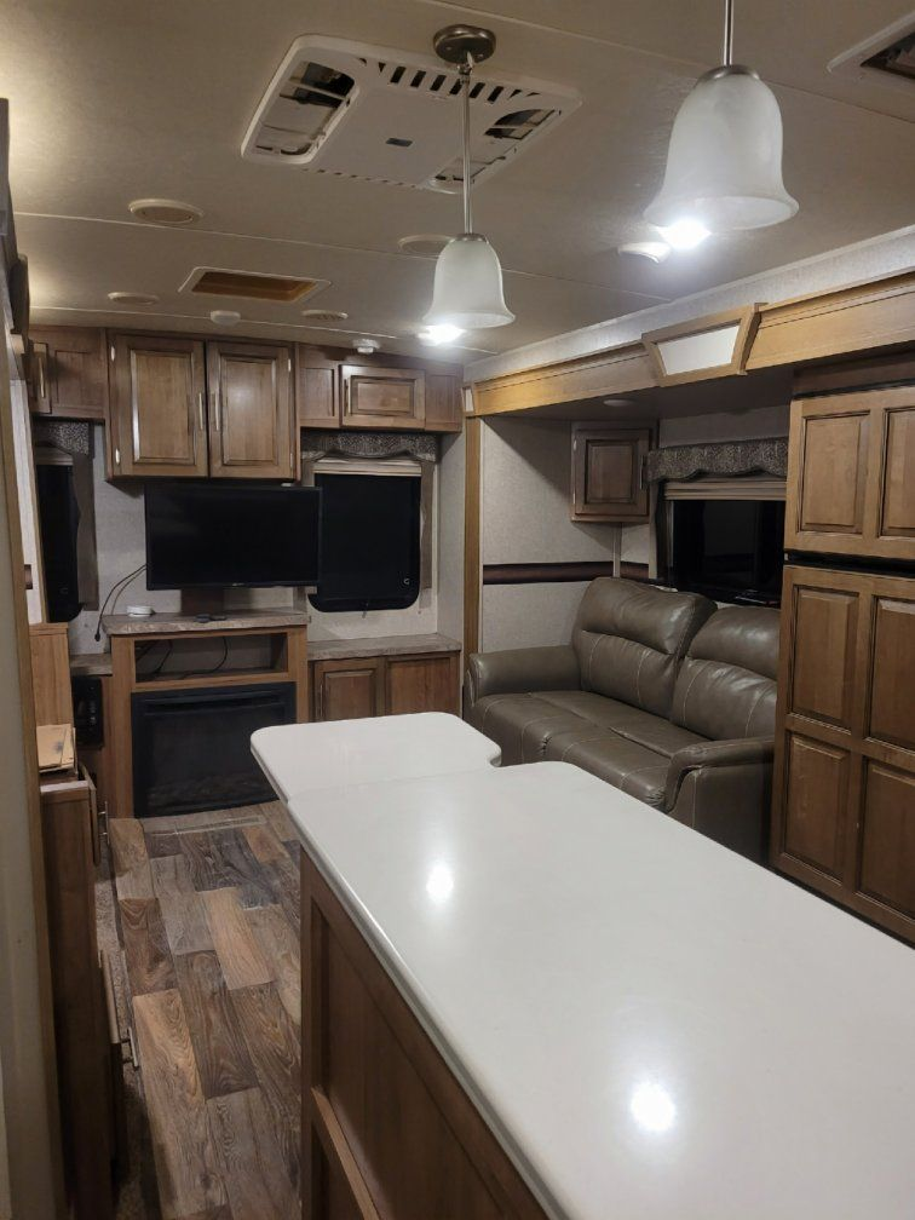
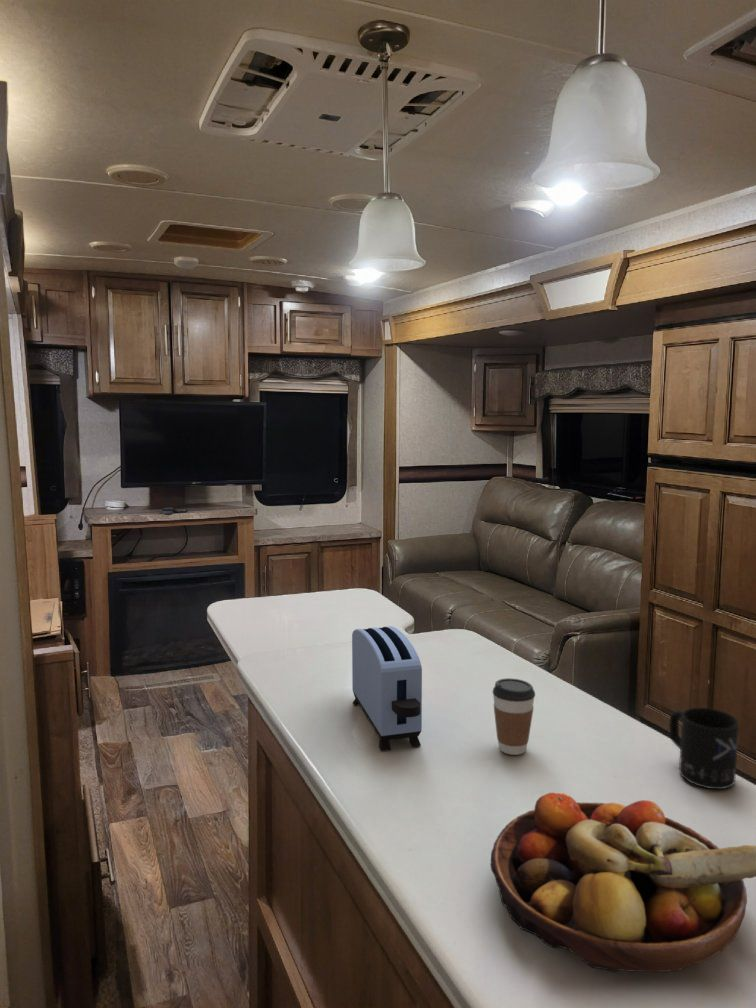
+ fruit bowl [490,792,756,973]
+ toaster [351,625,423,752]
+ coffee cup [491,677,536,756]
+ mug [668,707,740,790]
